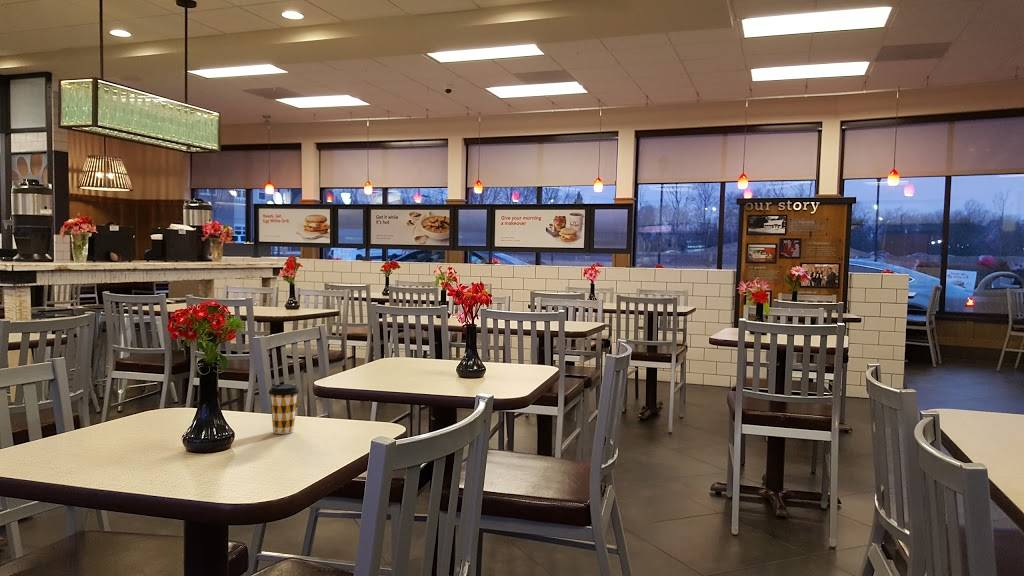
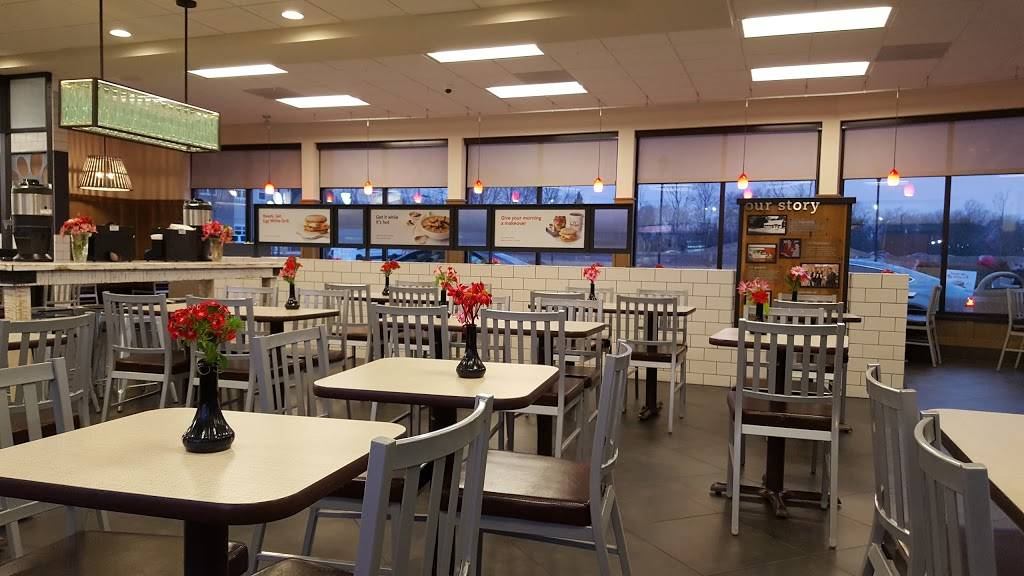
- coffee cup [268,383,300,435]
